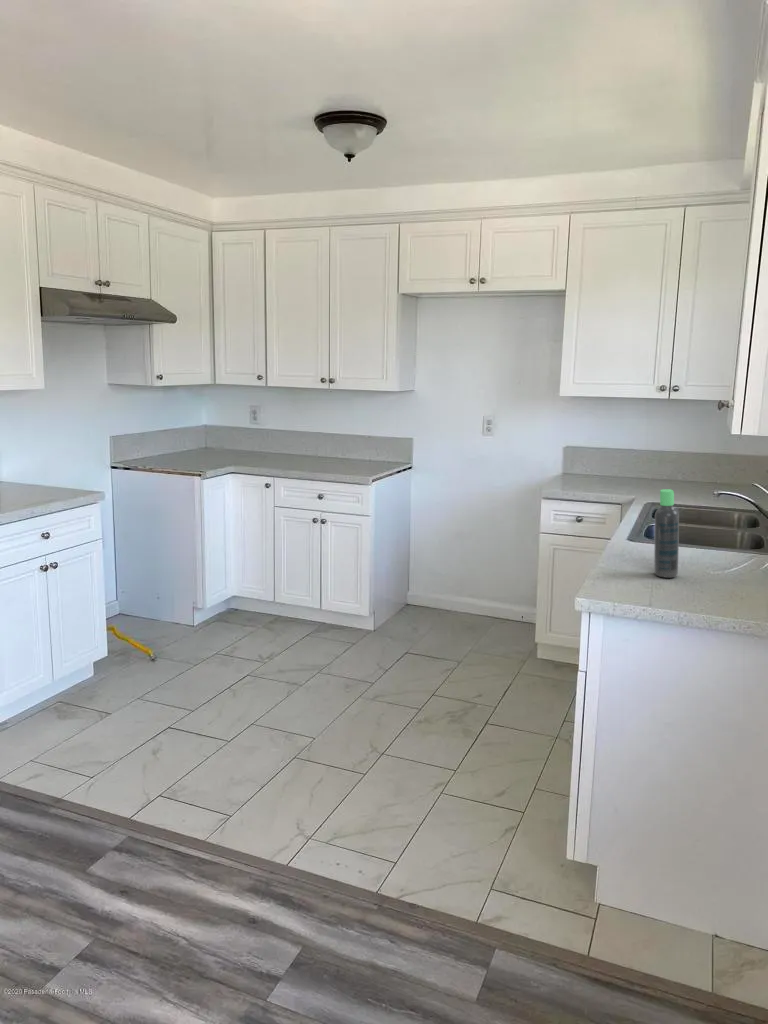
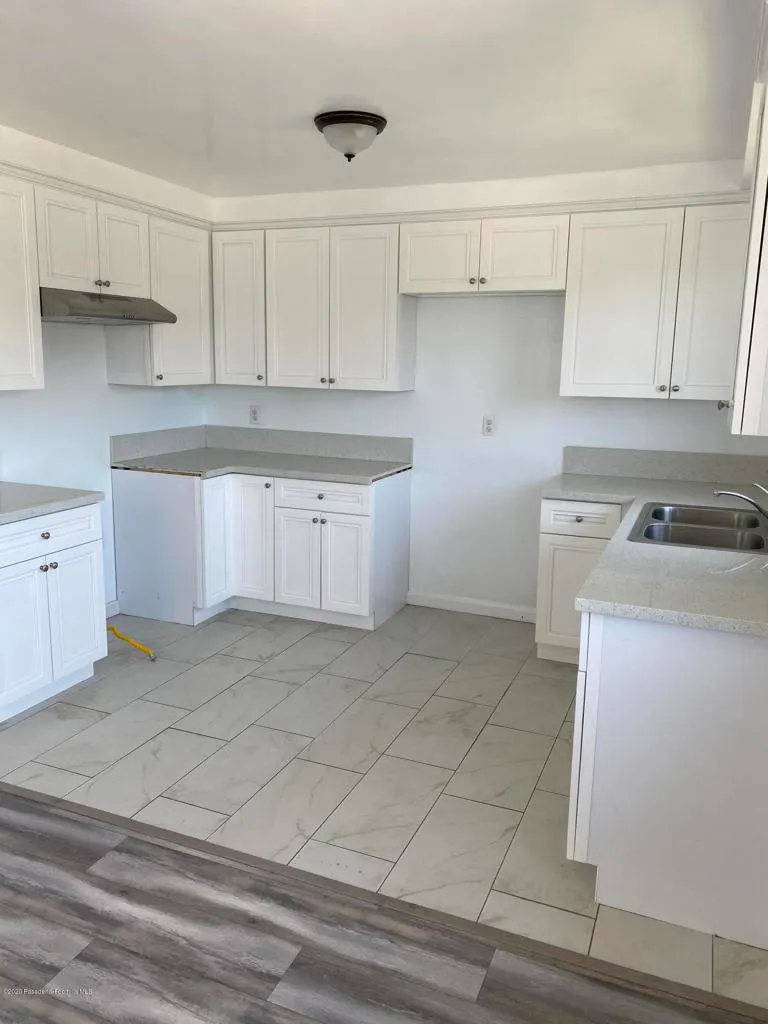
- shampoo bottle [653,488,680,579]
